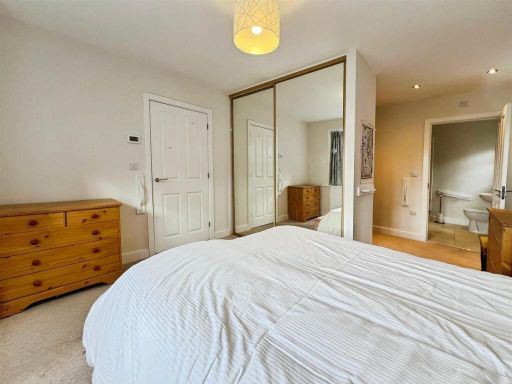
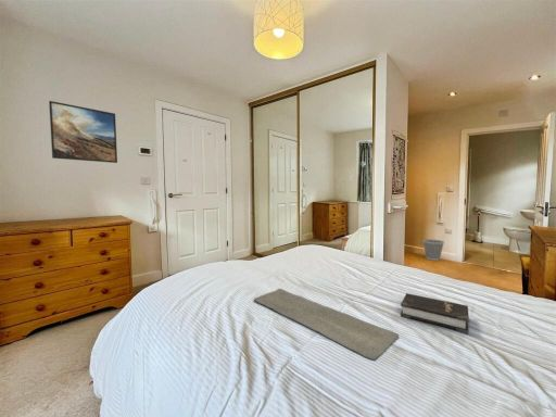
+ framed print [48,100,118,164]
+ wastebasket [421,238,445,262]
+ bath mat [253,288,401,361]
+ hardback book [400,292,470,334]
